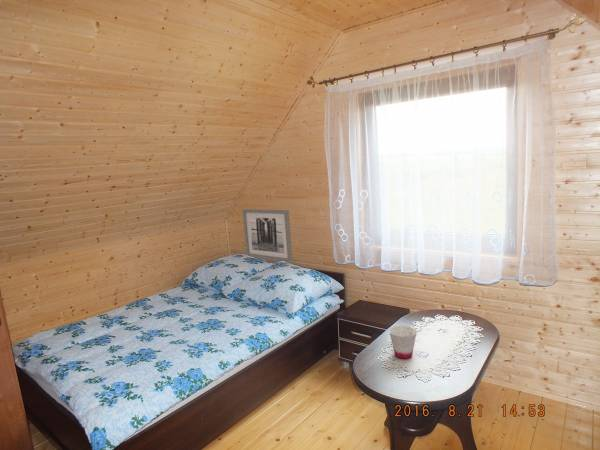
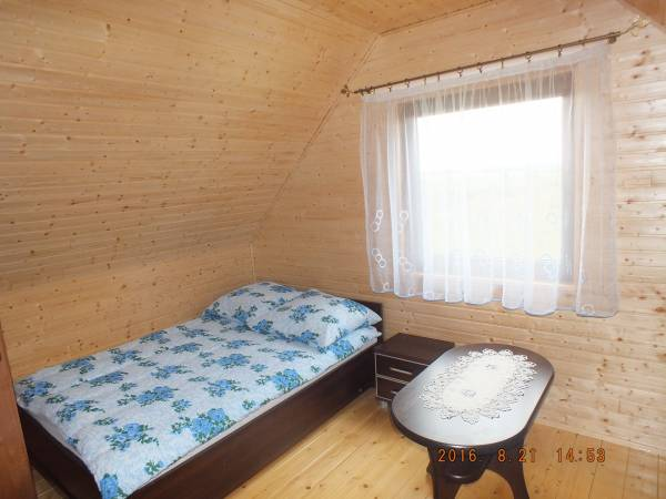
- cup [388,325,418,360]
- wall art [241,208,293,264]
